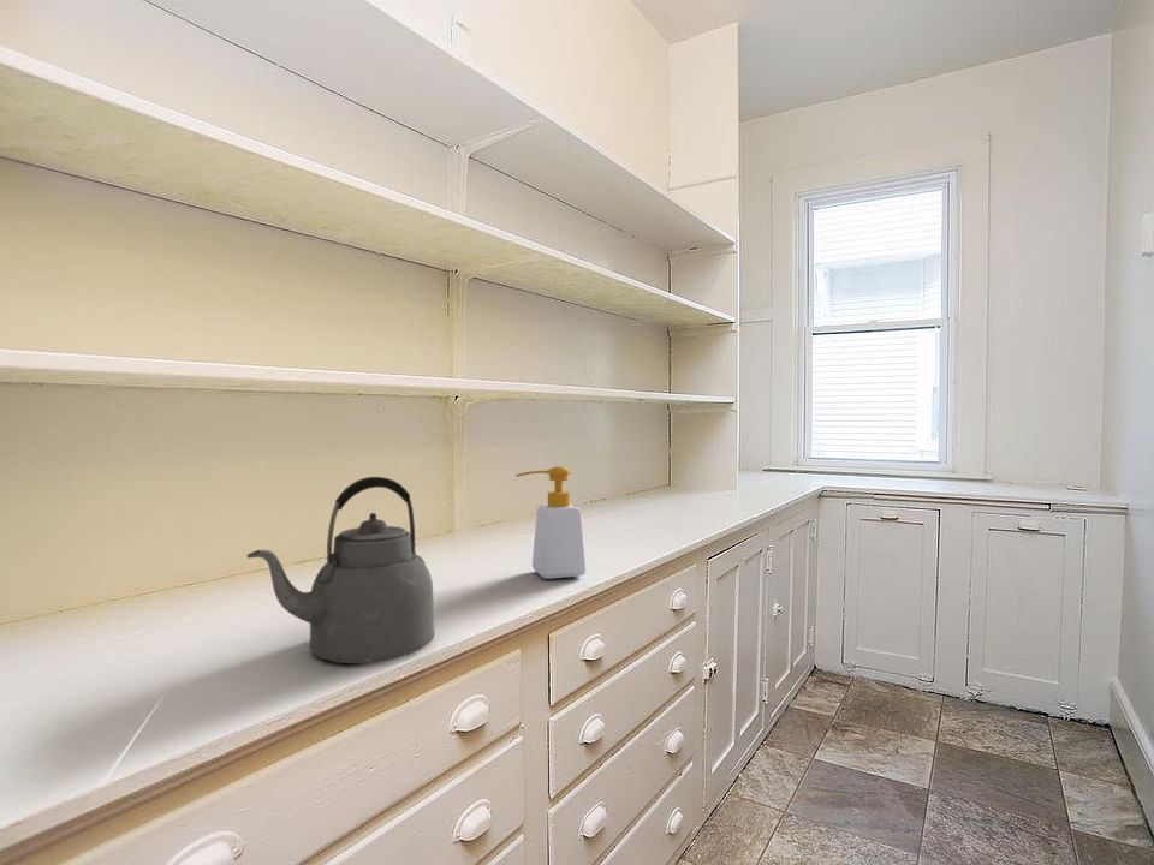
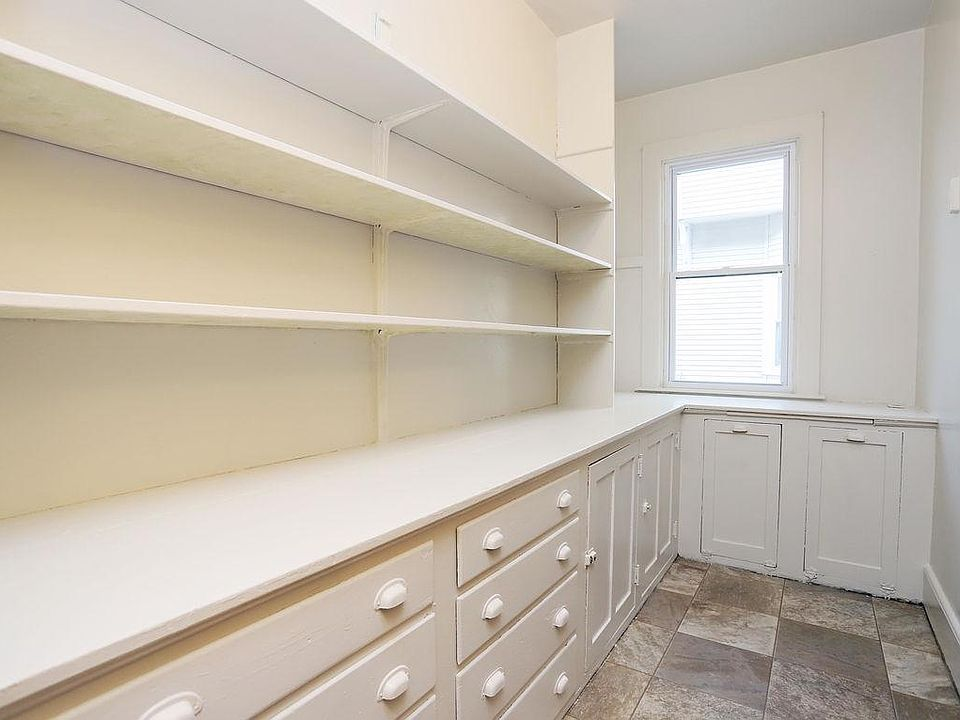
- kettle [245,476,435,664]
- soap bottle [514,465,587,580]
